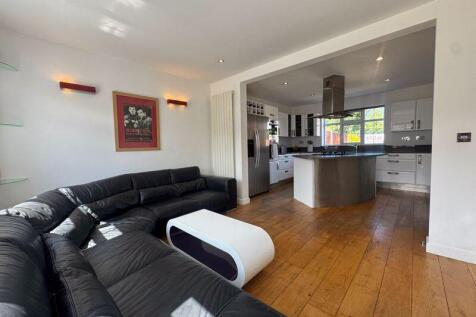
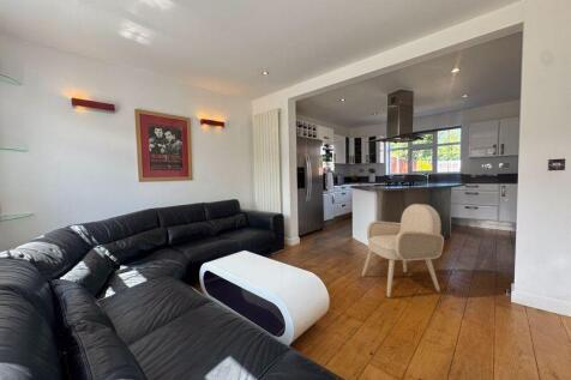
+ armchair [361,203,445,298]
